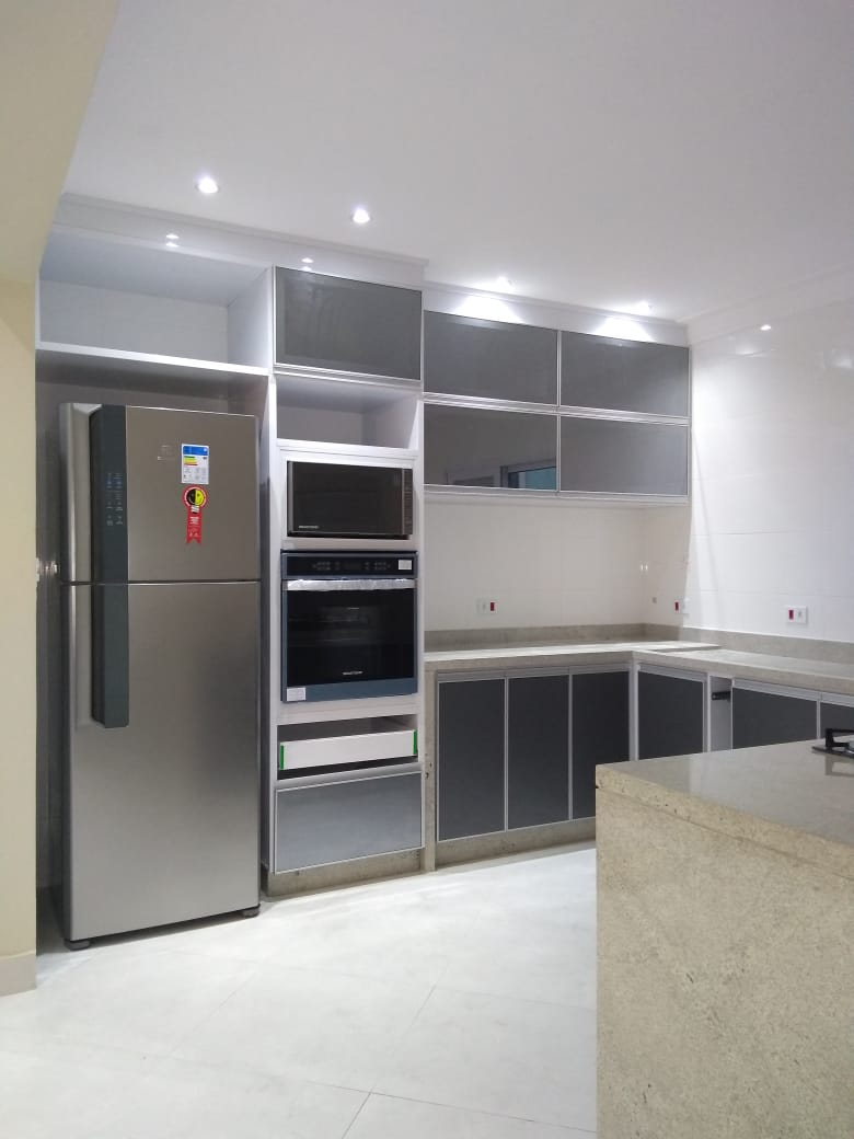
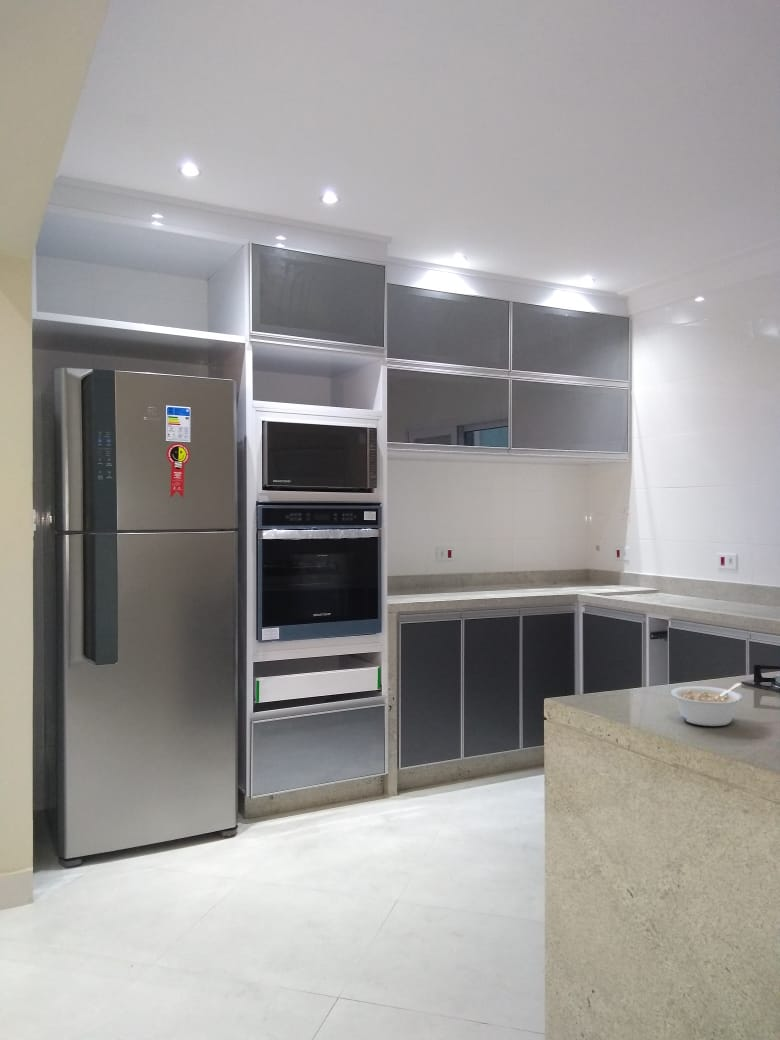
+ legume [670,682,743,727]
